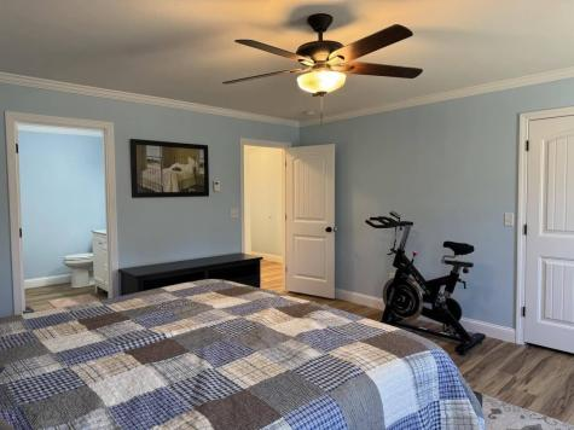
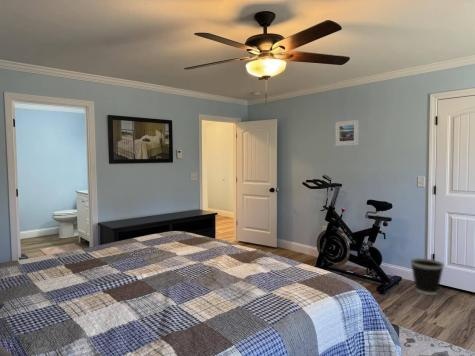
+ wastebasket [409,257,445,296]
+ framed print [334,119,360,147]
